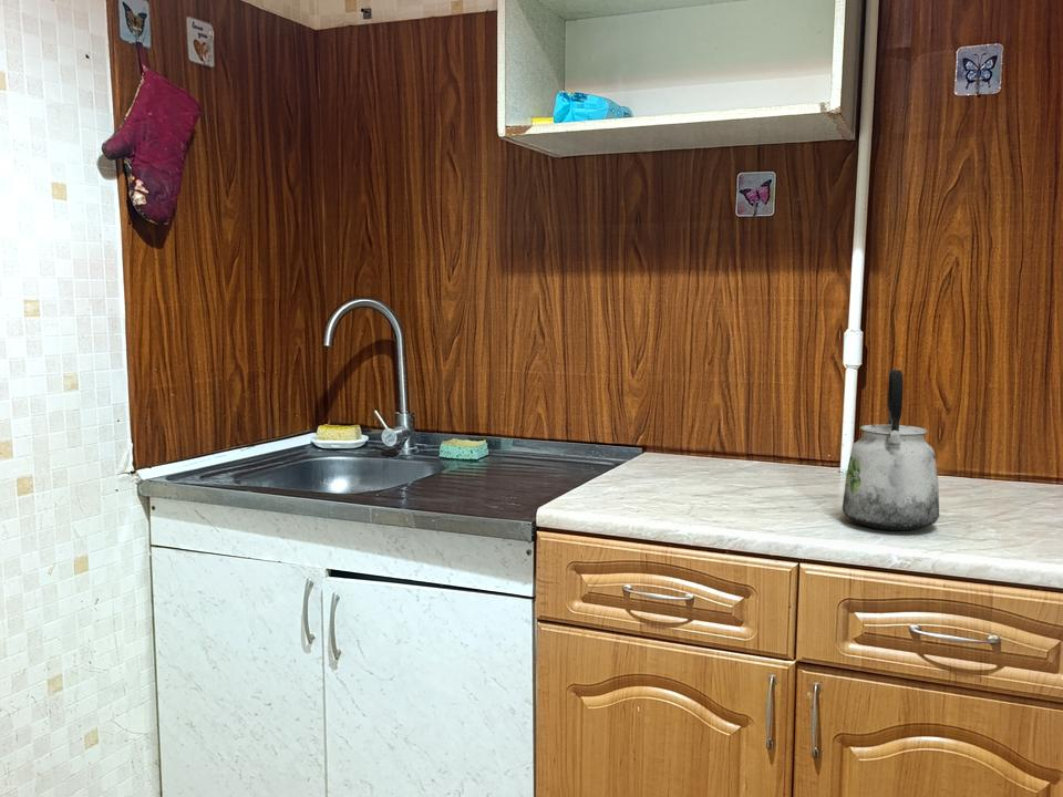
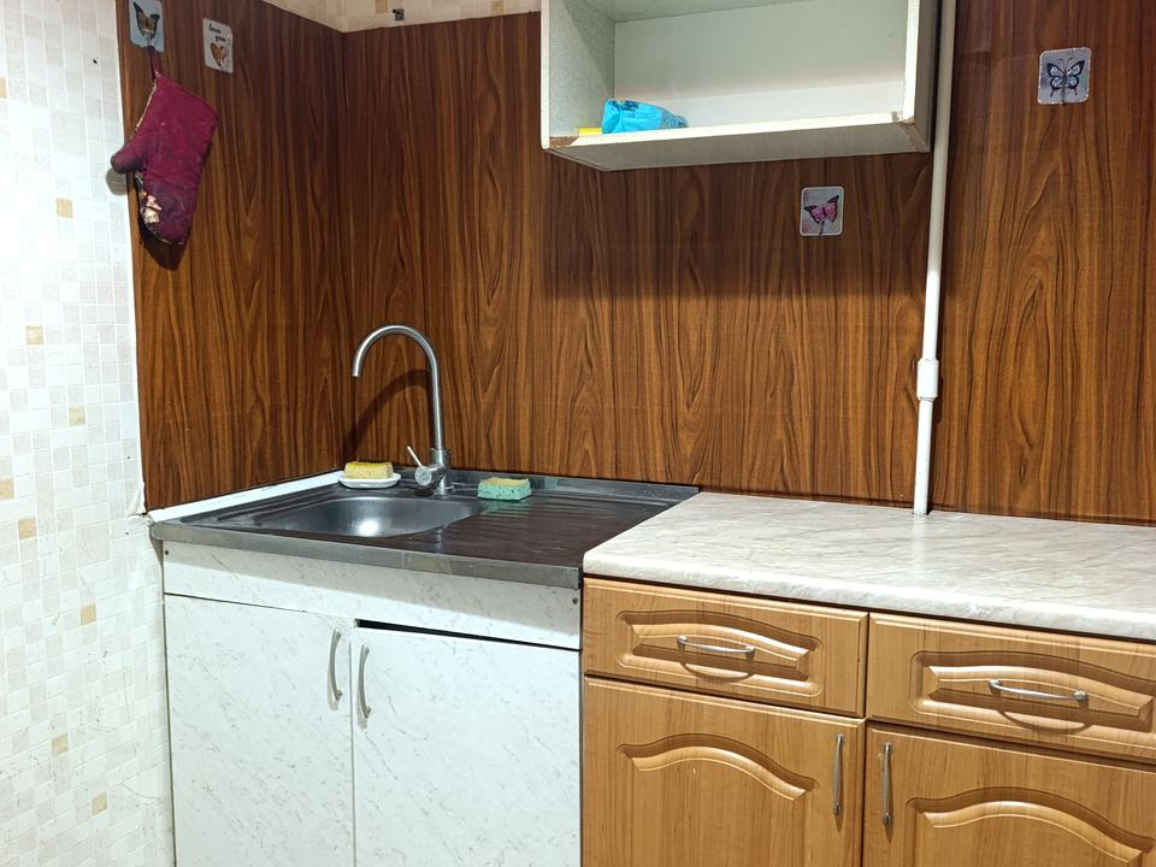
- kettle [842,369,940,531]
